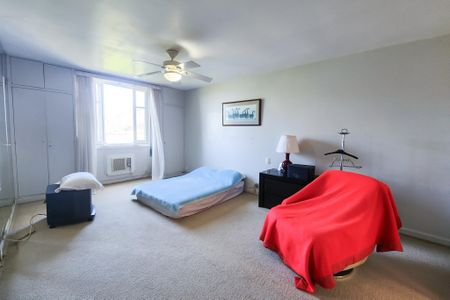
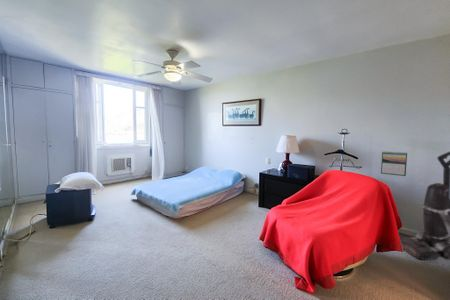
+ calendar [380,150,408,177]
+ vacuum cleaner [399,151,450,261]
